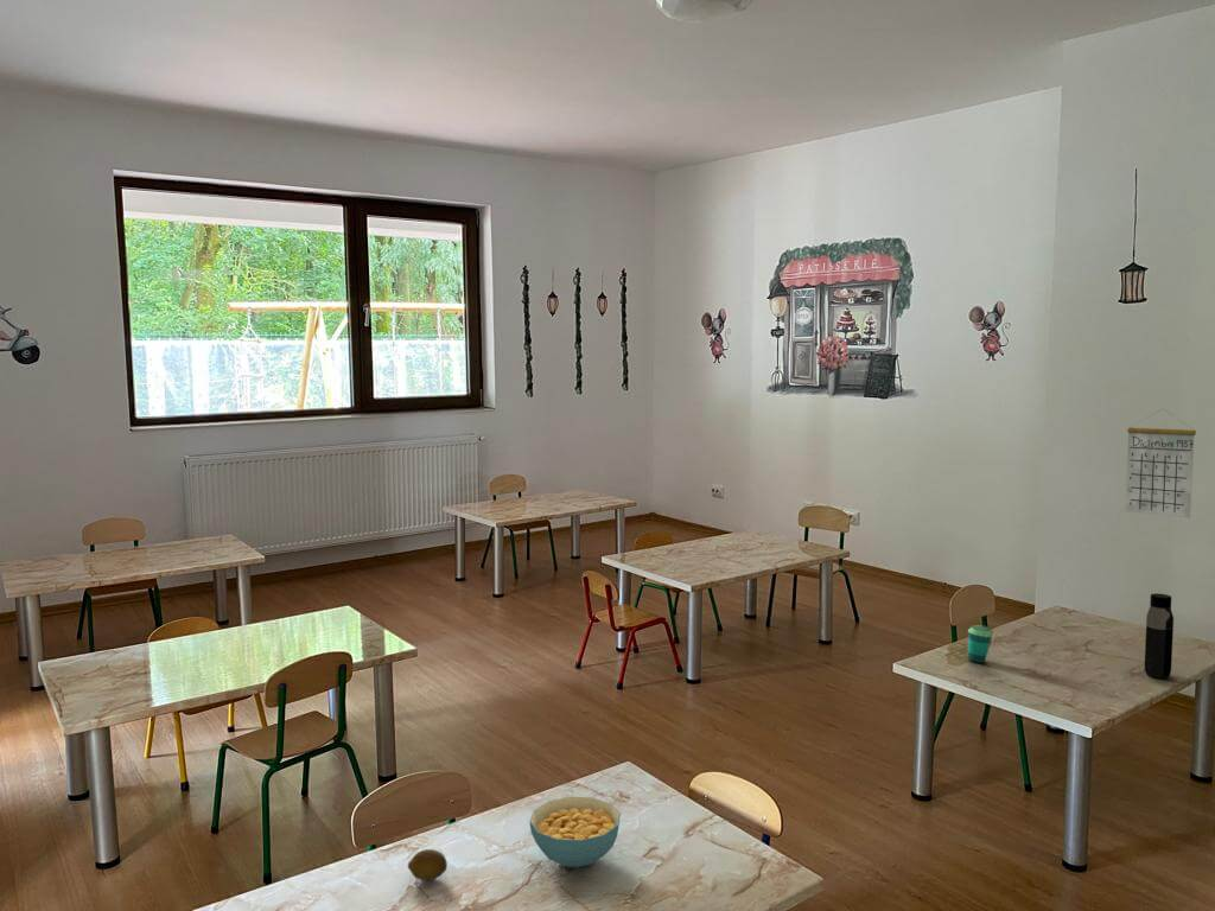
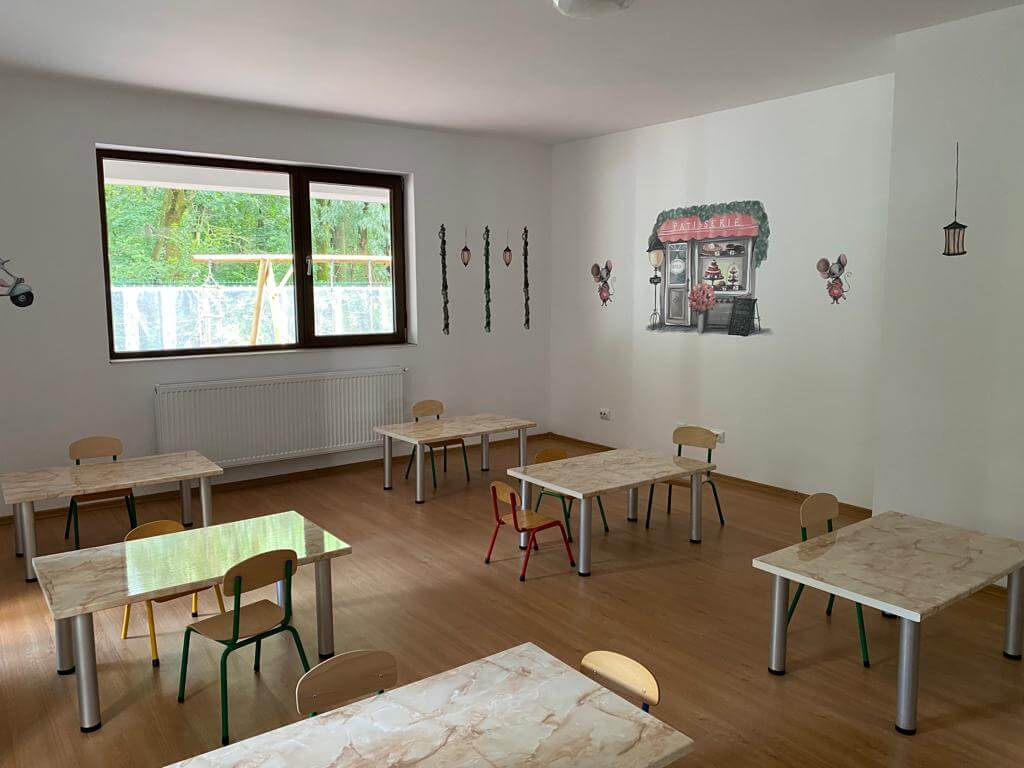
- cup [967,624,993,664]
- water bottle [1144,592,1175,680]
- calendar [1125,408,1197,520]
- fruit [407,848,449,881]
- cereal bowl [528,796,622,868]
